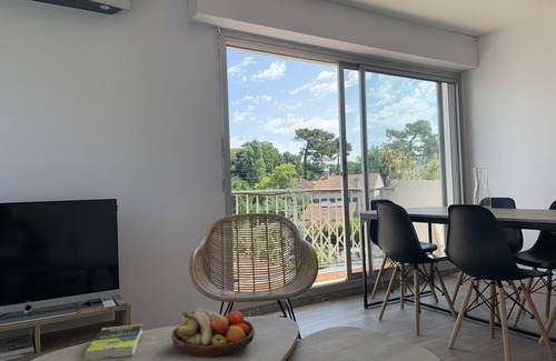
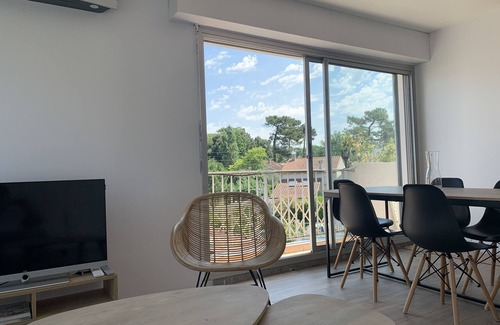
- book [83,323,143,361]
- fruit bowl [170,307,256,359]
